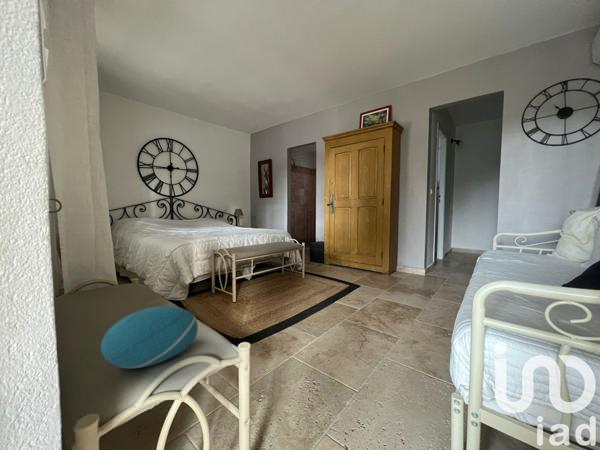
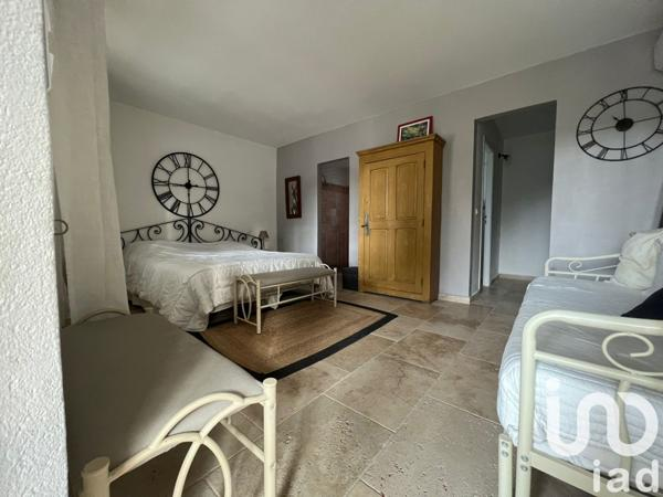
- cushion [100,305,199,369]
